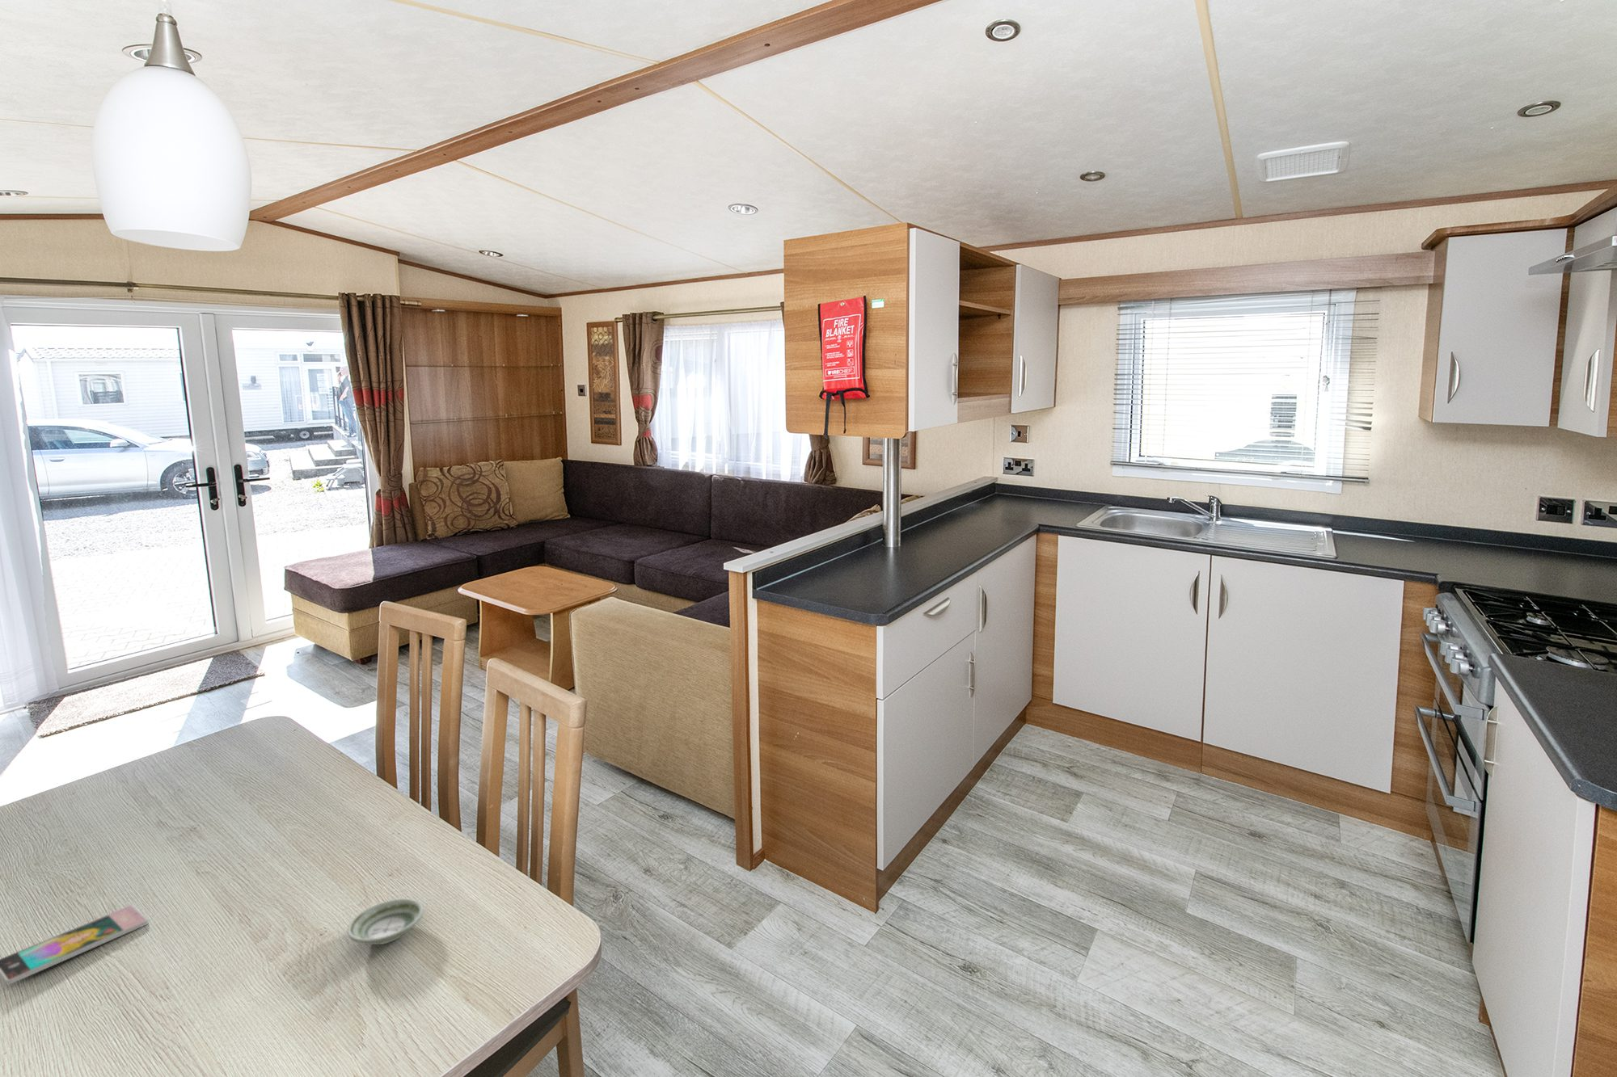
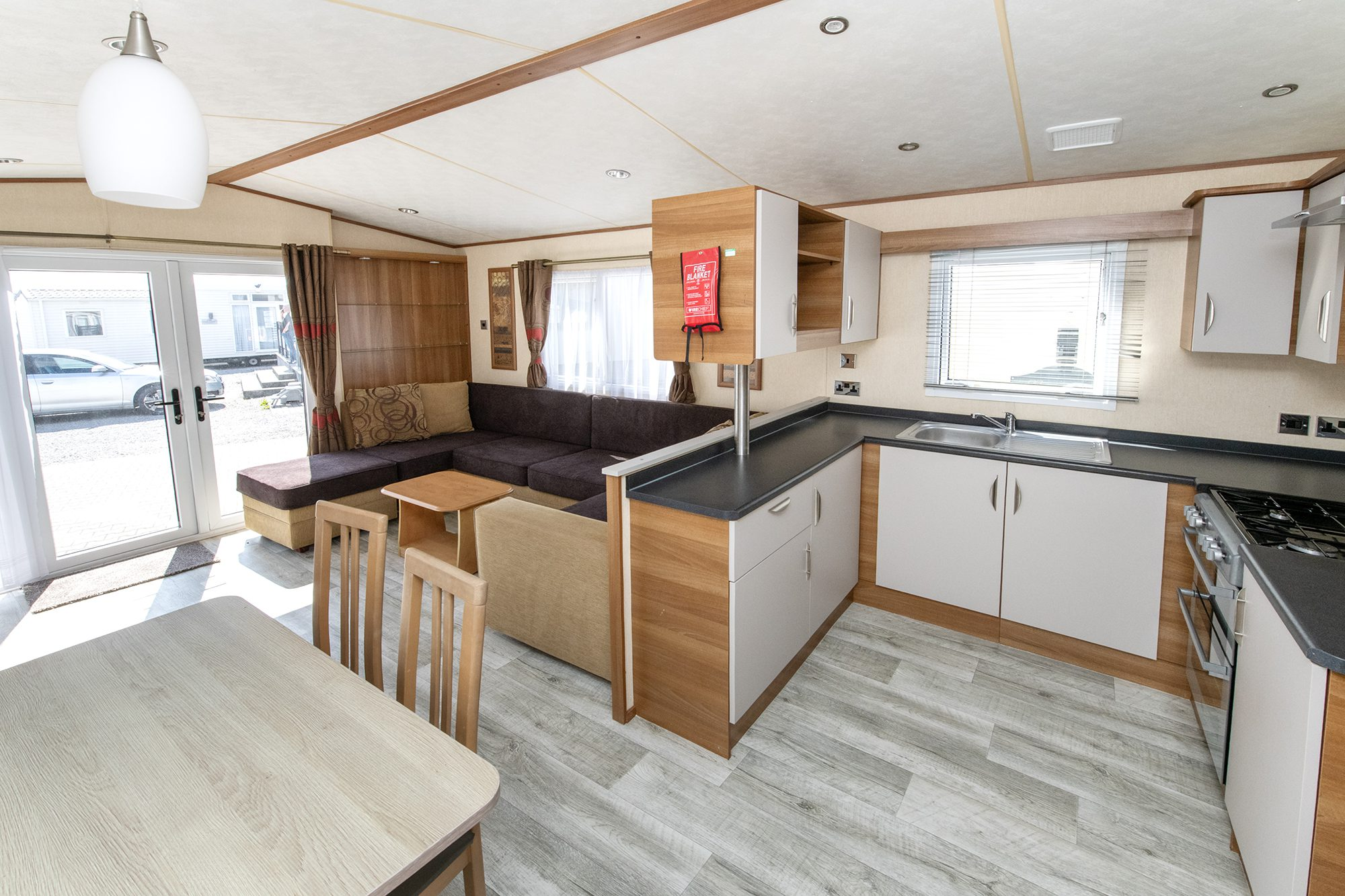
- smartphone [0,904,149,986]
- saucer [346,898,424,945]
